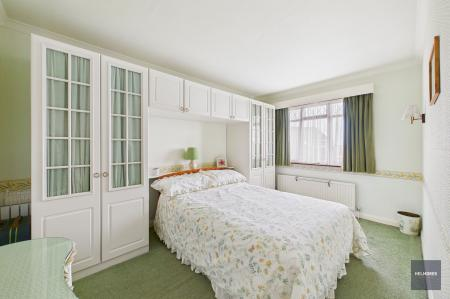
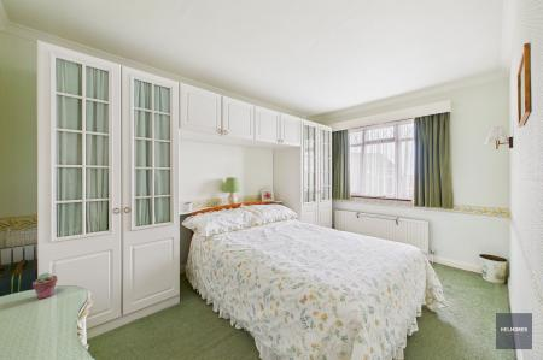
+ potted succulent [31,272,58,300]
